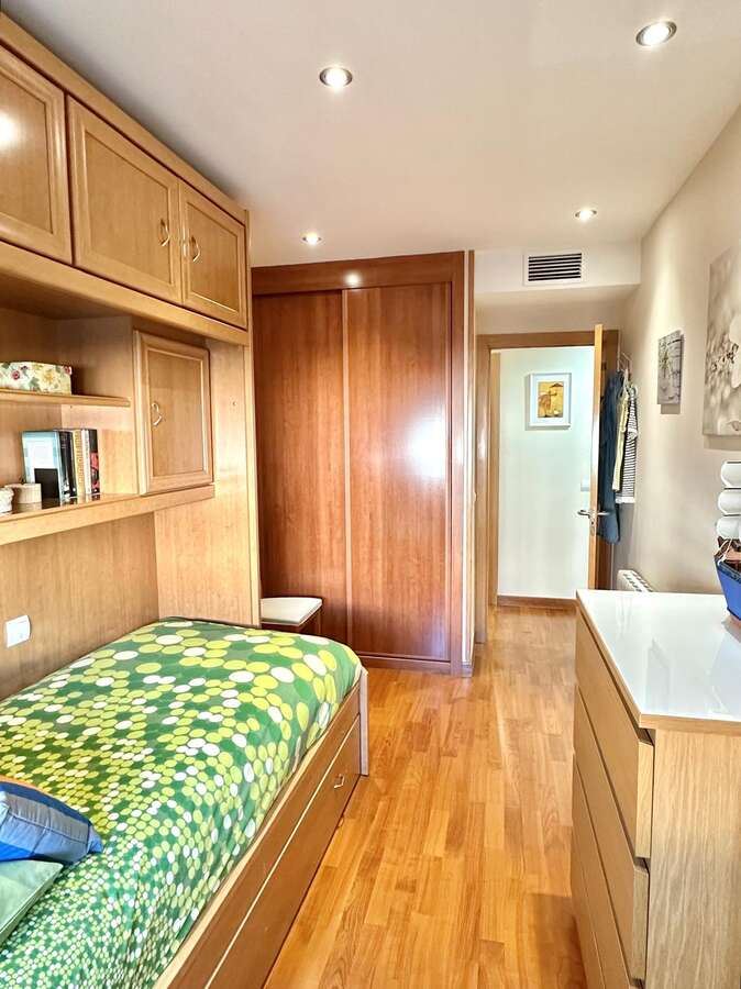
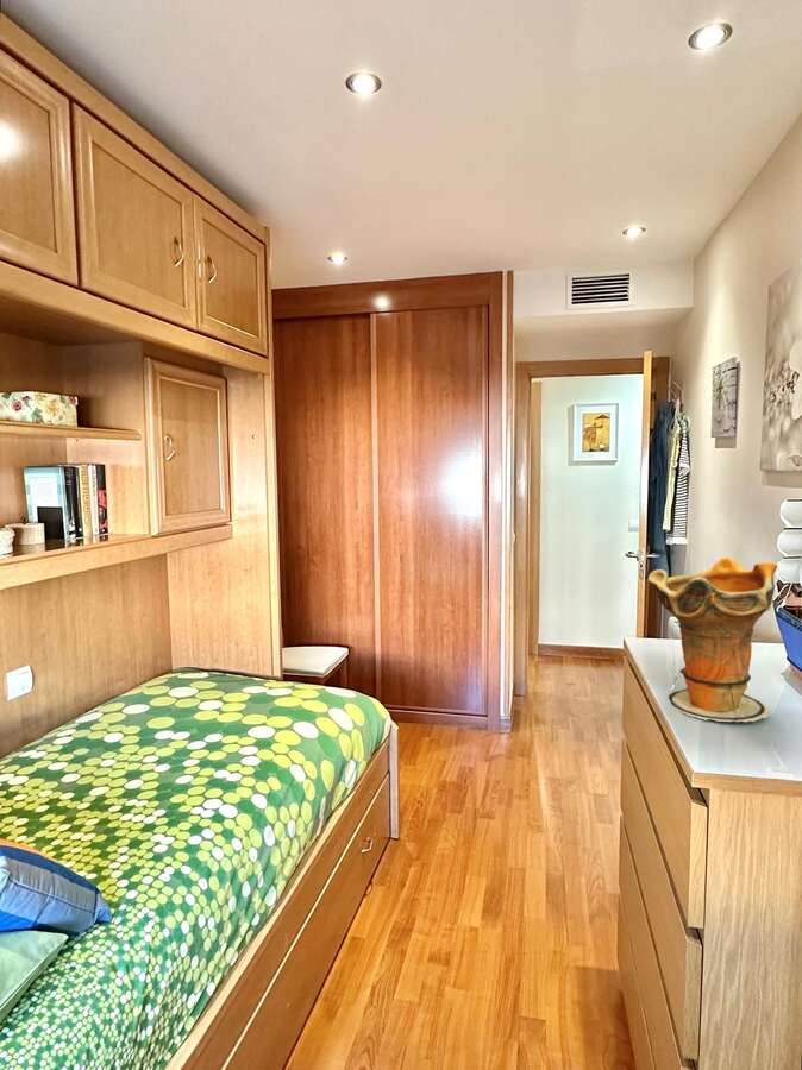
+ decorative vase [647,556,779,723]
